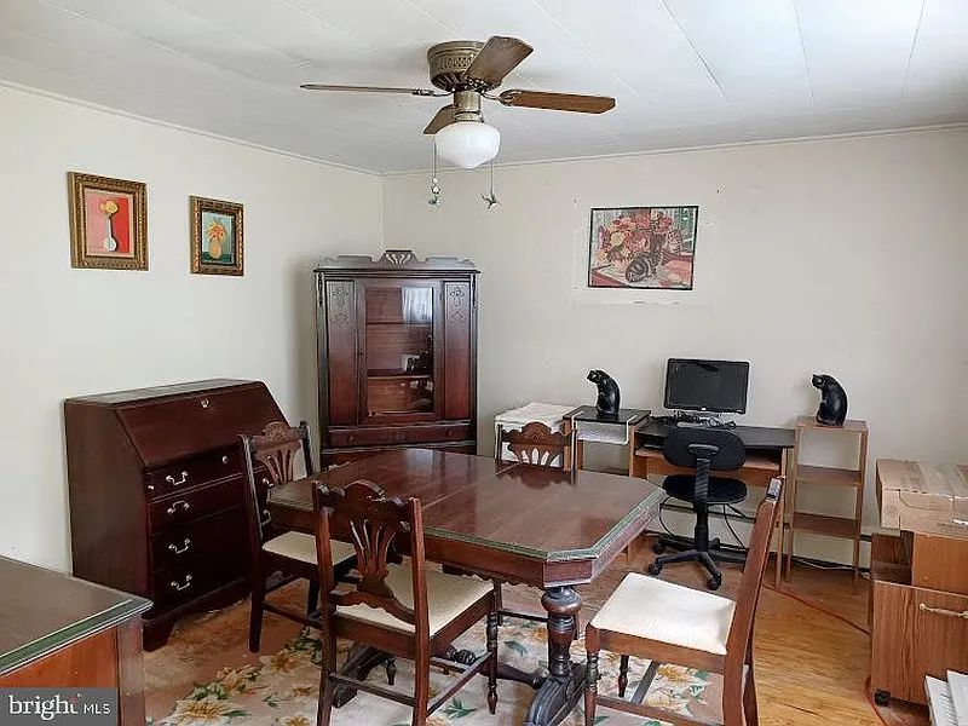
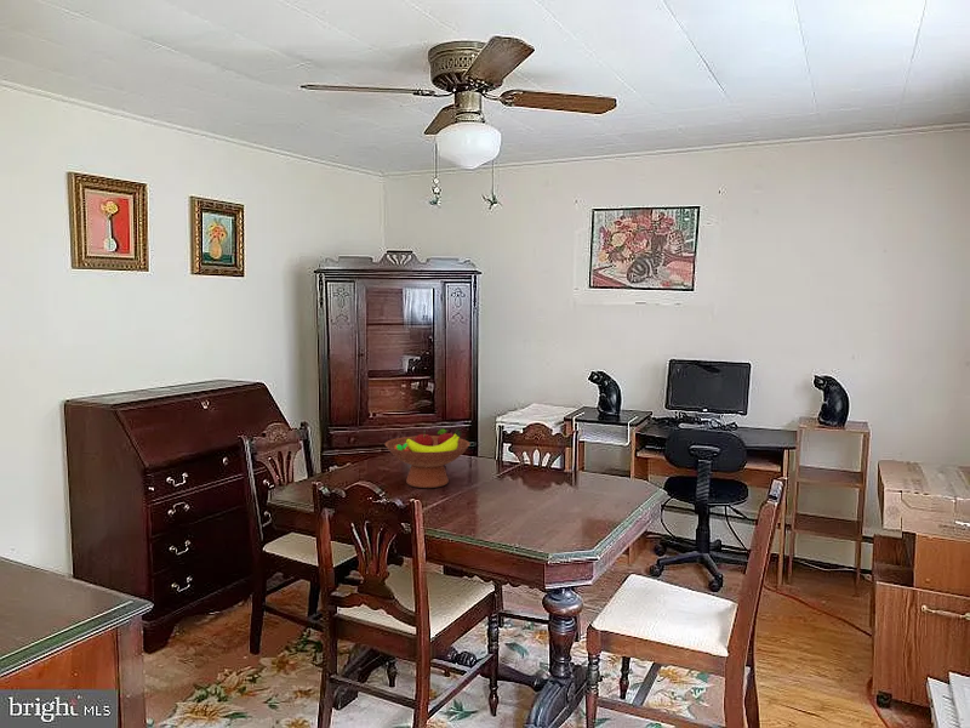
+ fruit bowl [384,428,472,489]
